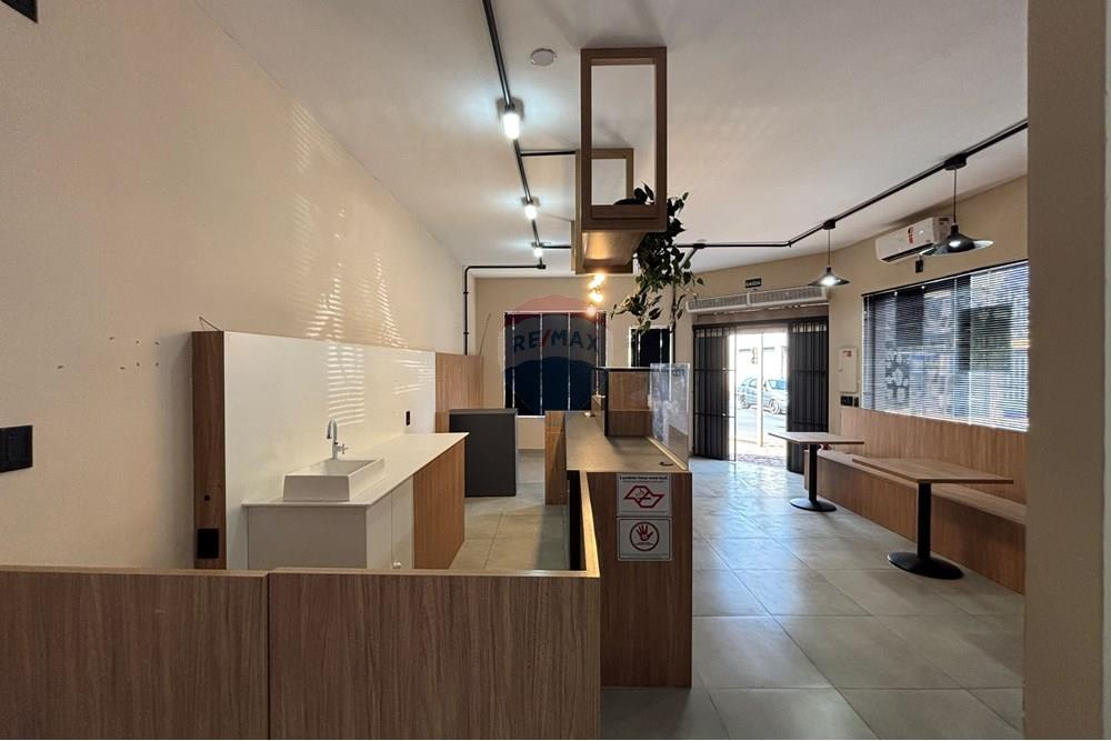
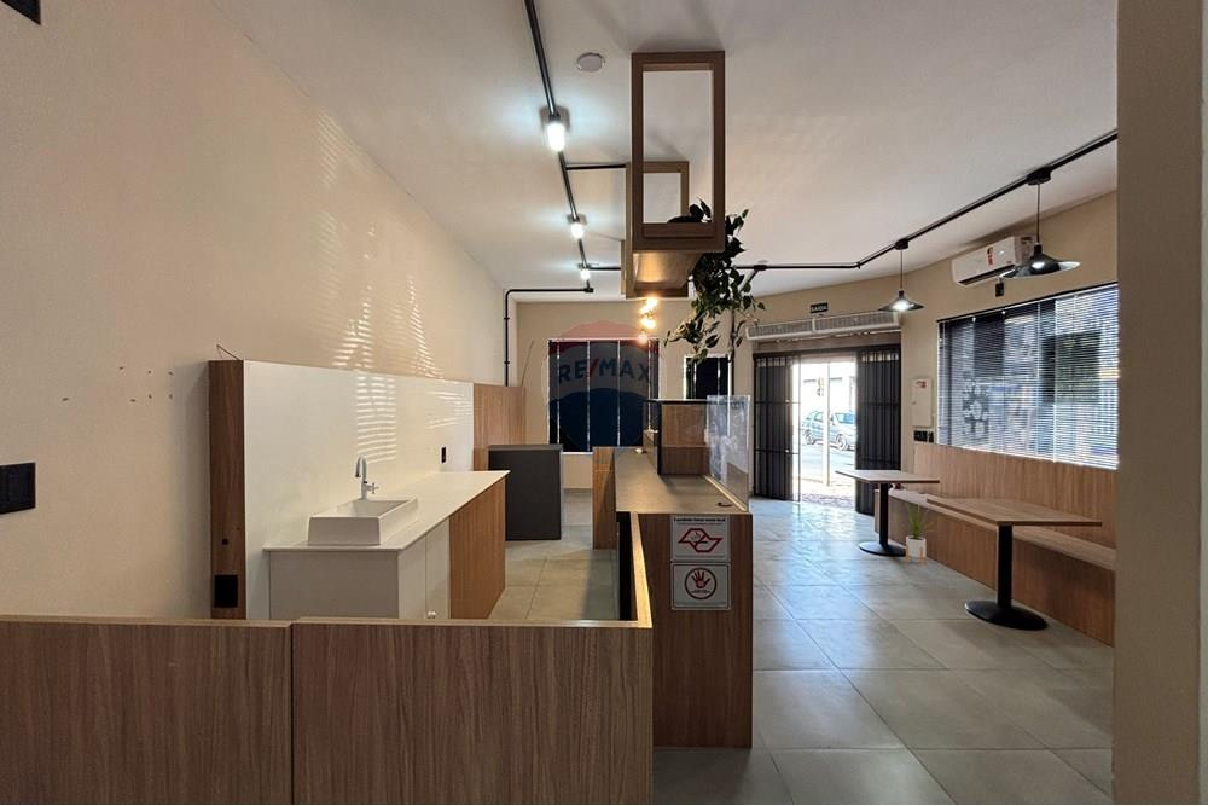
+ house plant [894,499,937,568]
